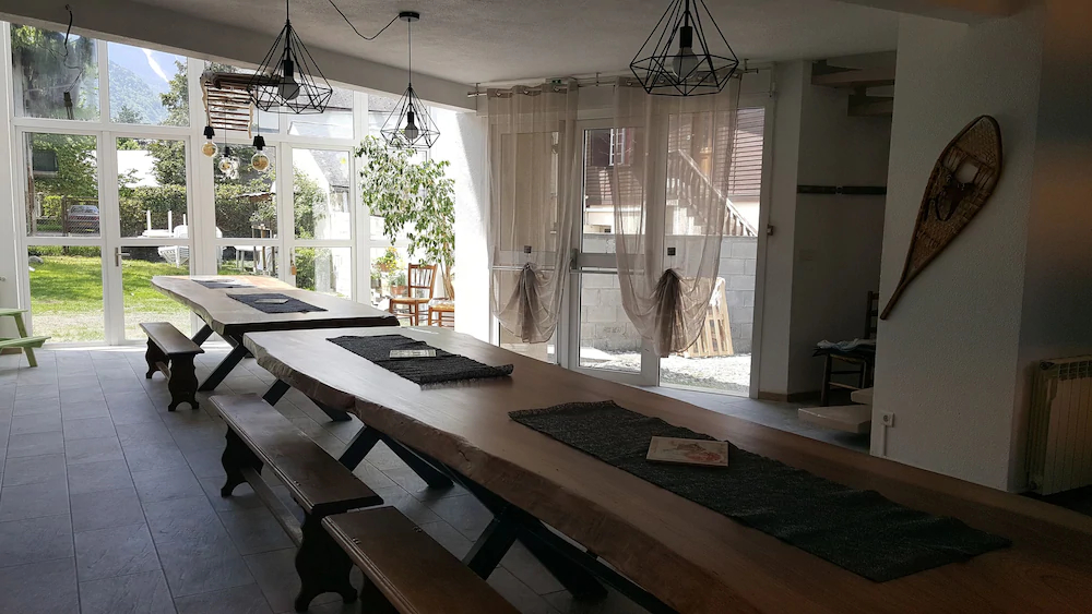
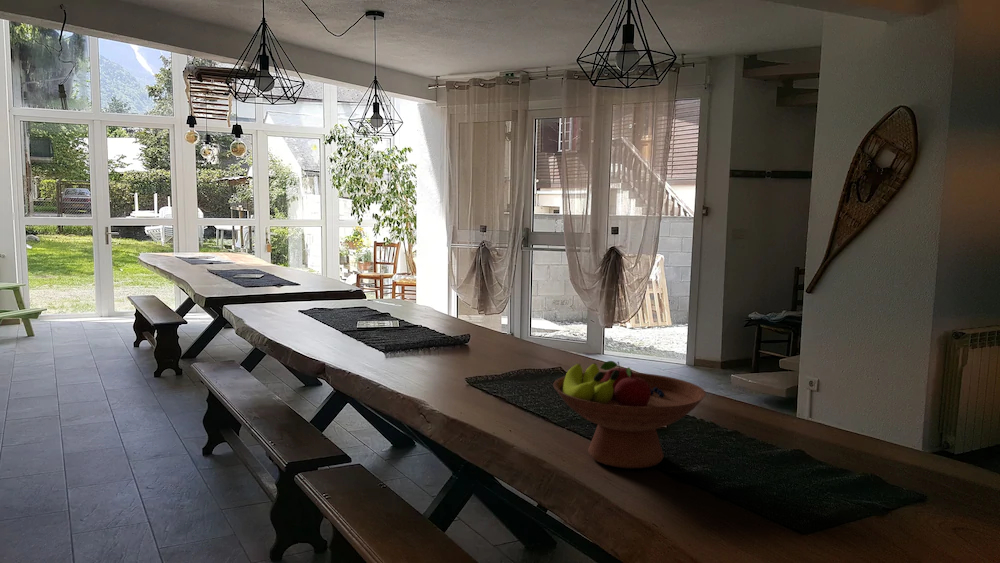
+ fruit bowl [552,360,707,469]
